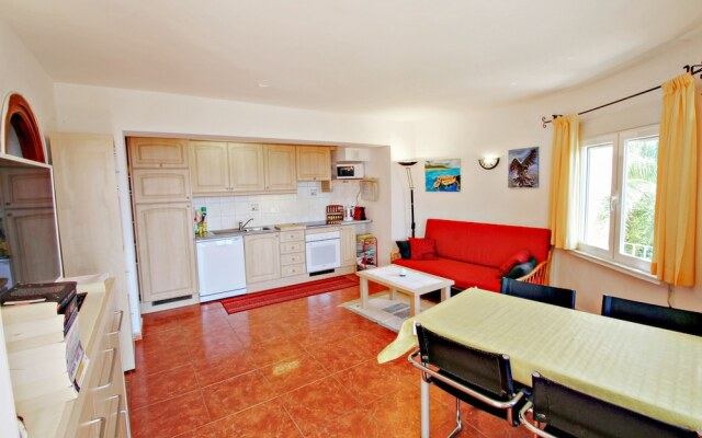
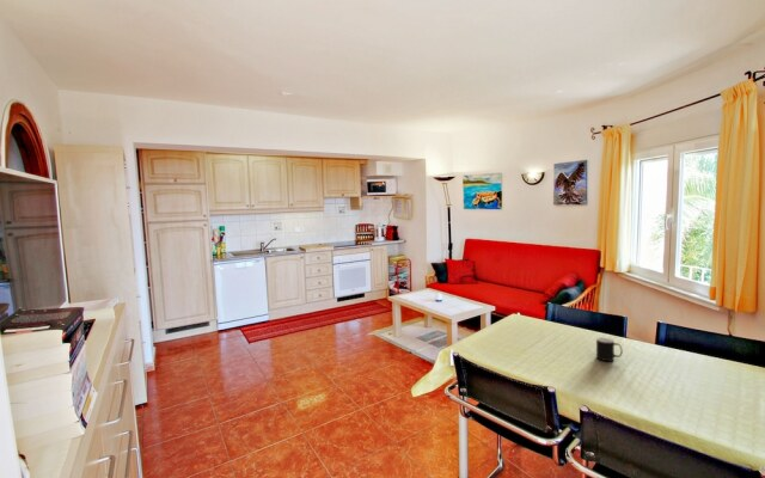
+ cup [595,337,624,362]
